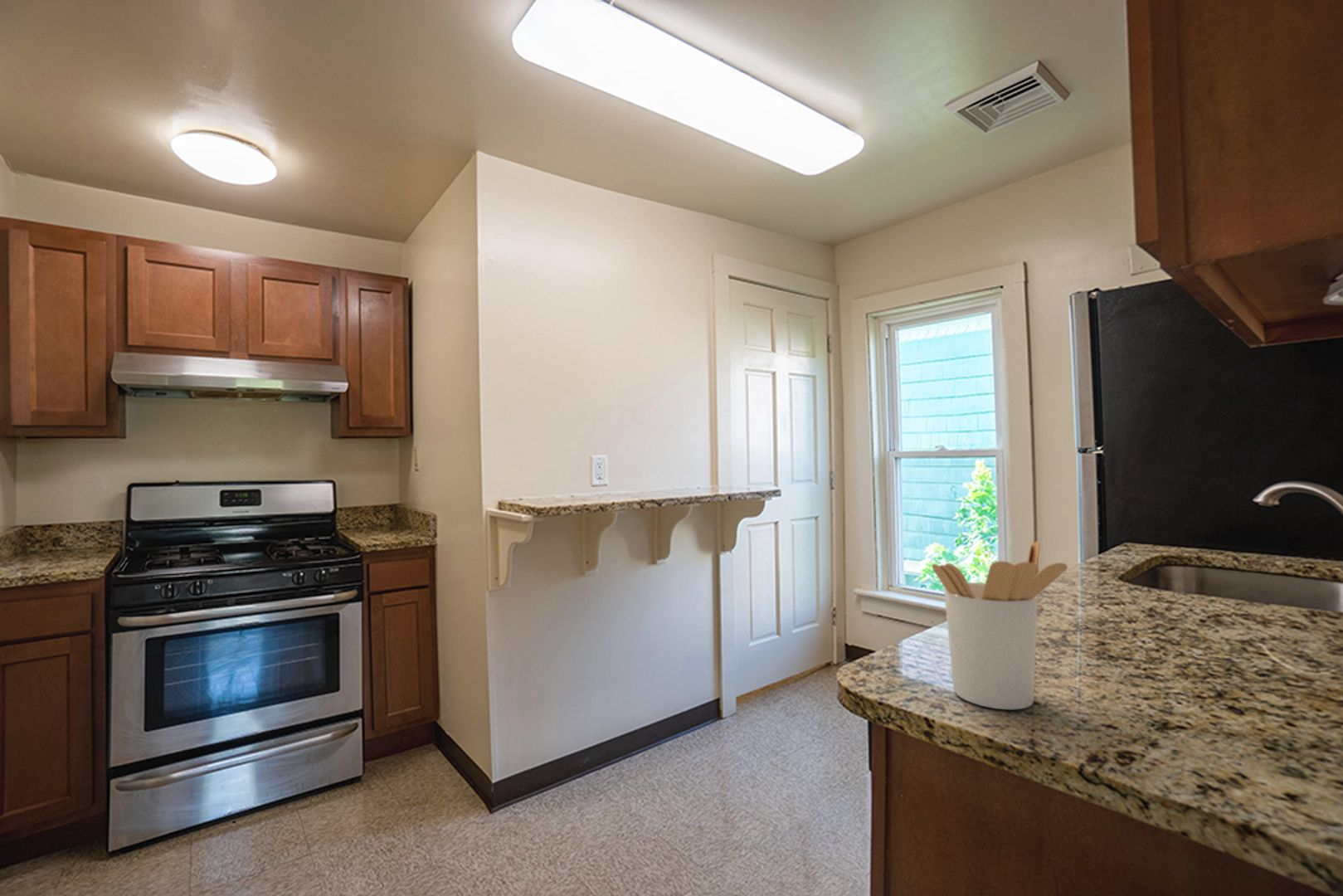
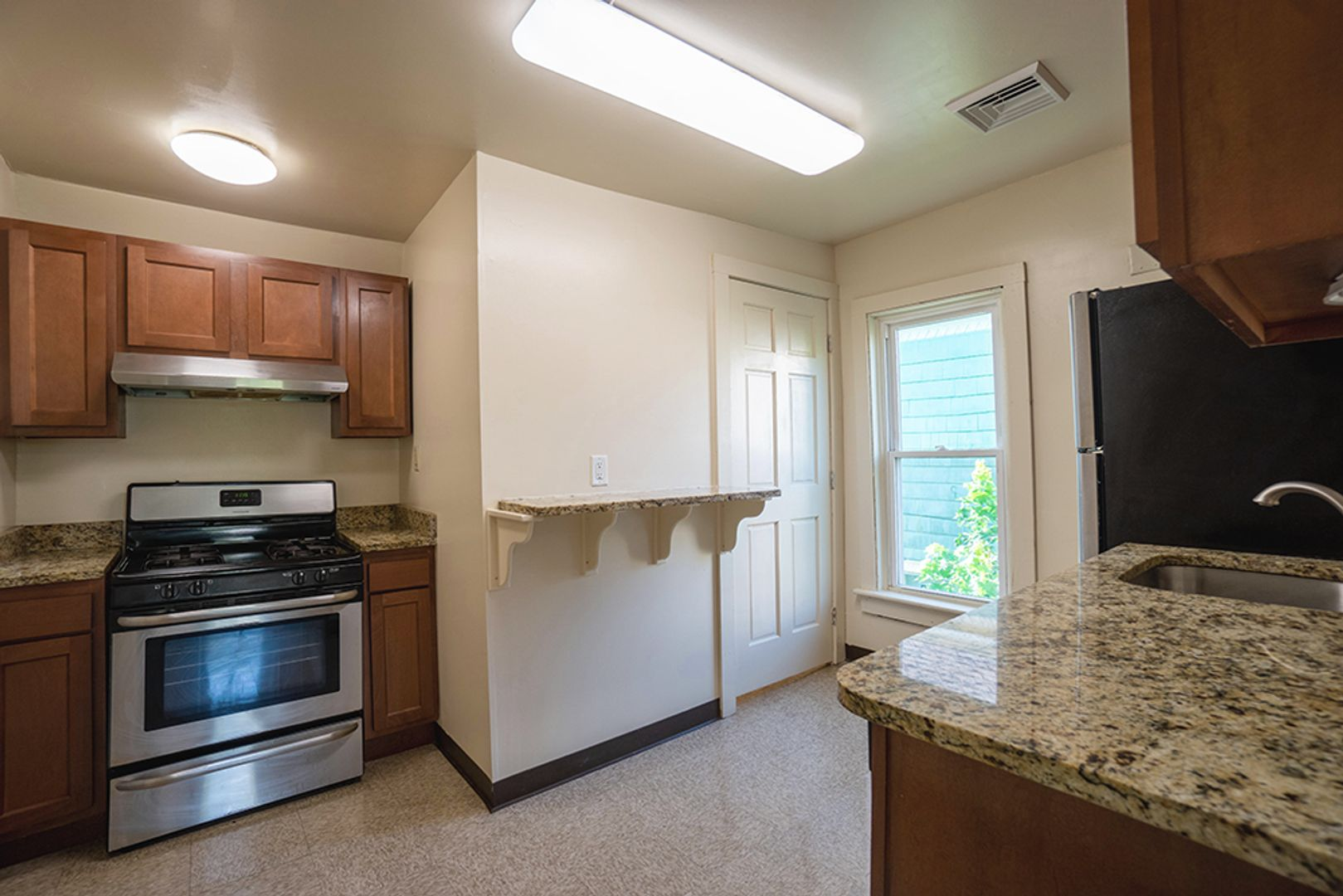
- utensil holder [932,540,1068,710]
